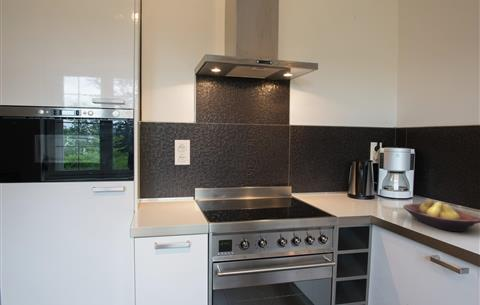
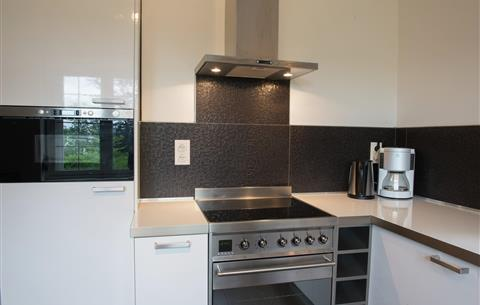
- fruit bowl [402,198,480,233]
